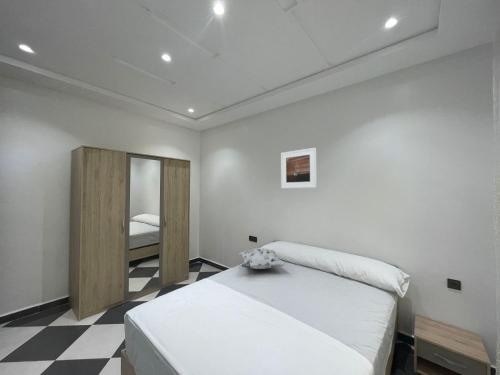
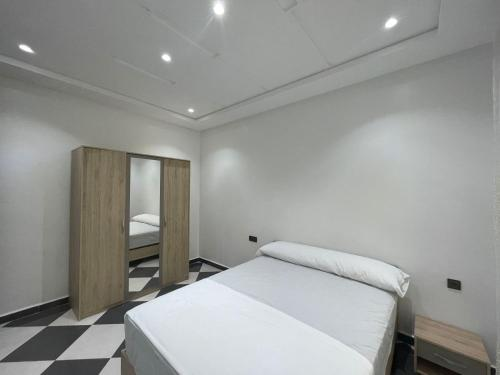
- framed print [280,147,318,189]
- decorative pillow [238,247,287,270]
